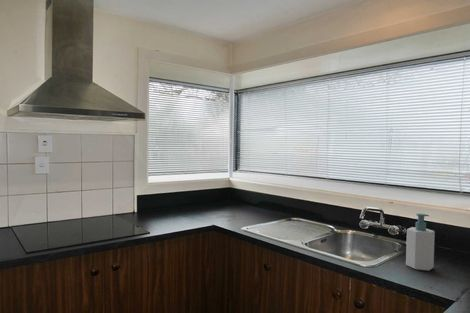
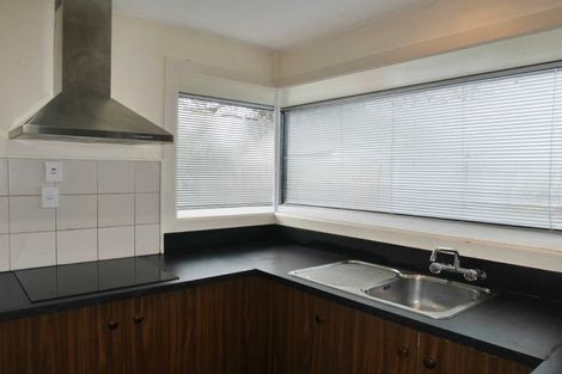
- soap bottle [405,212,436,272]
